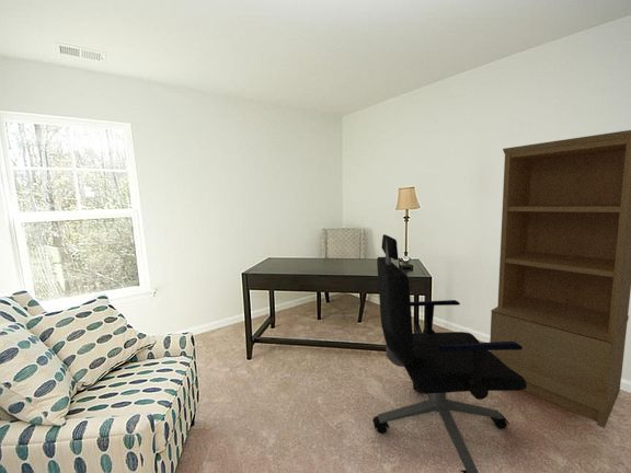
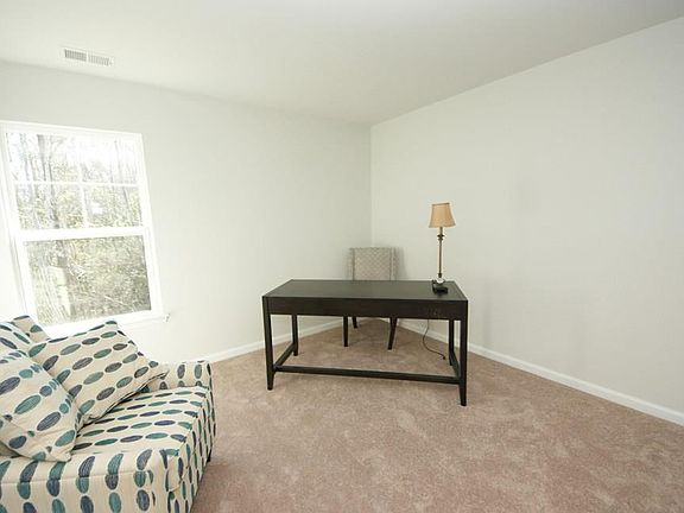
- bookcase [489,129,631,429]
- office chair [371,233,527,473]
